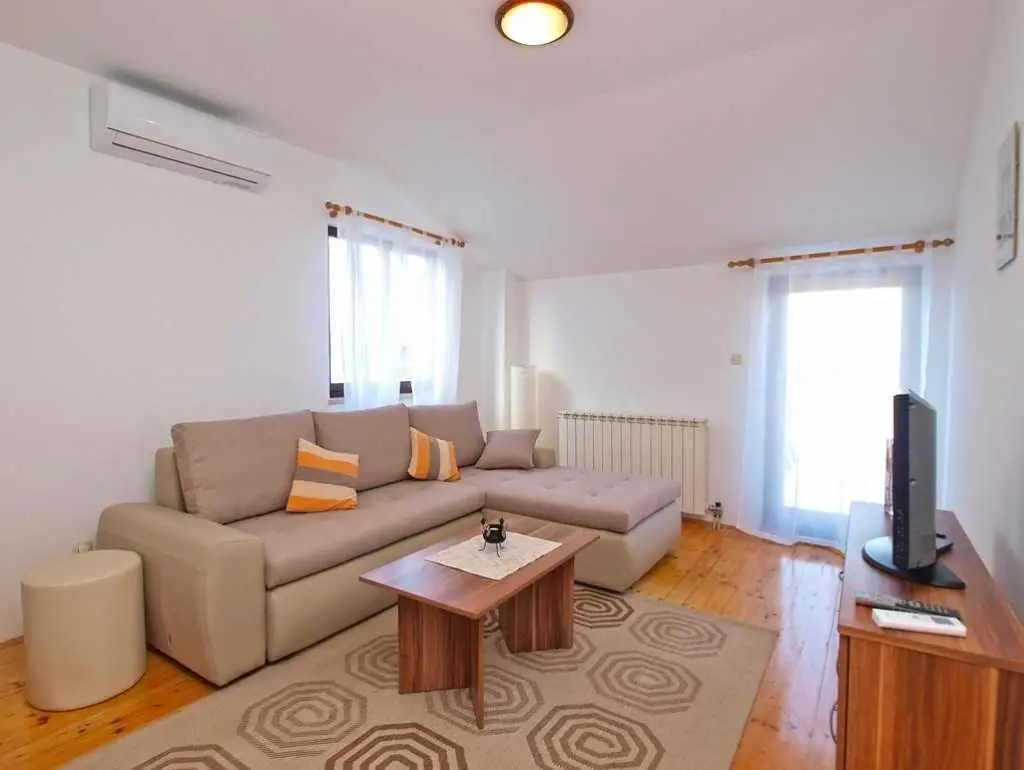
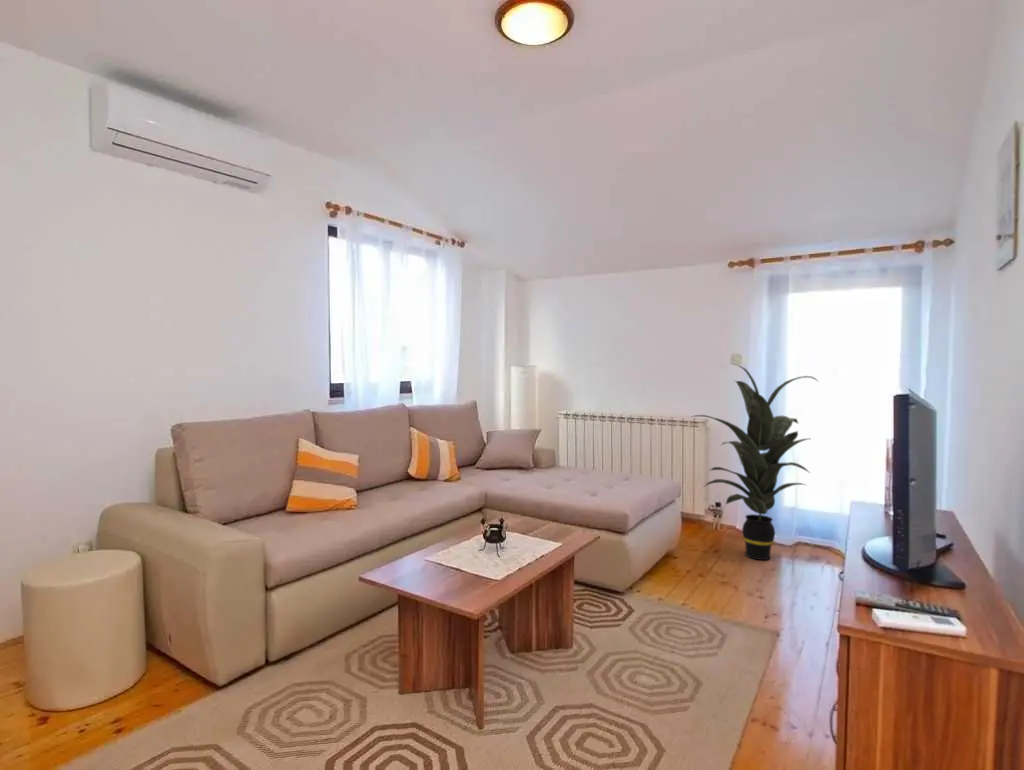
+ indoor plant [690,364,820,561]
